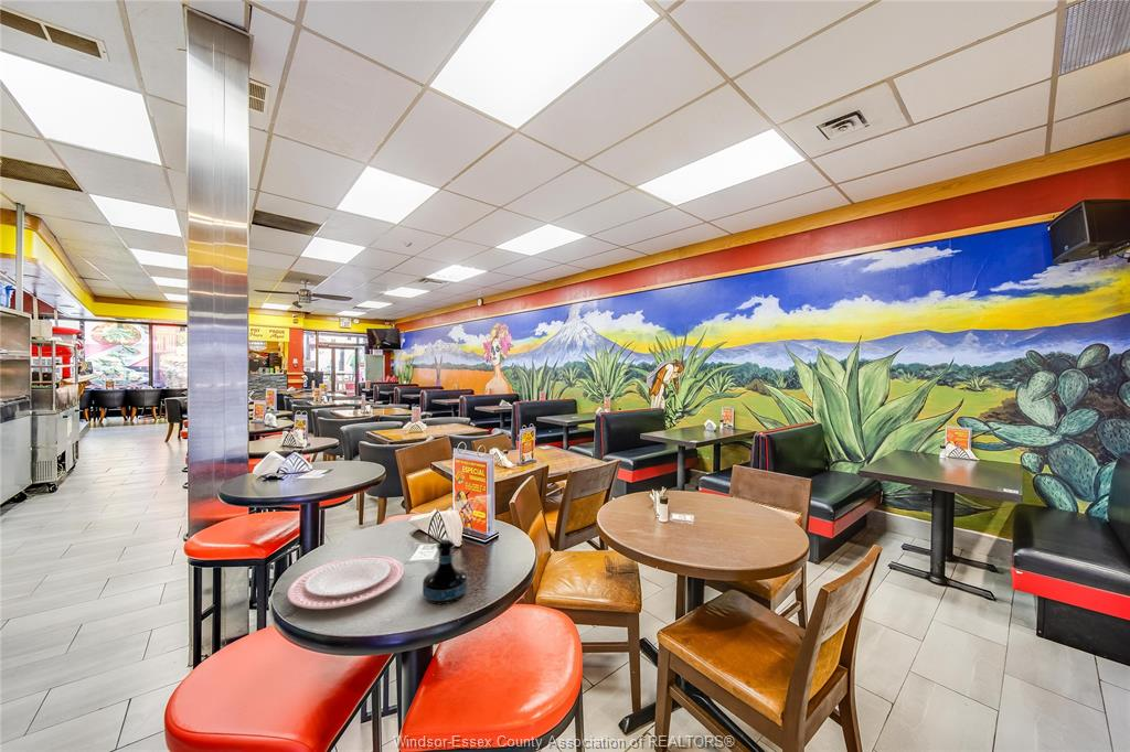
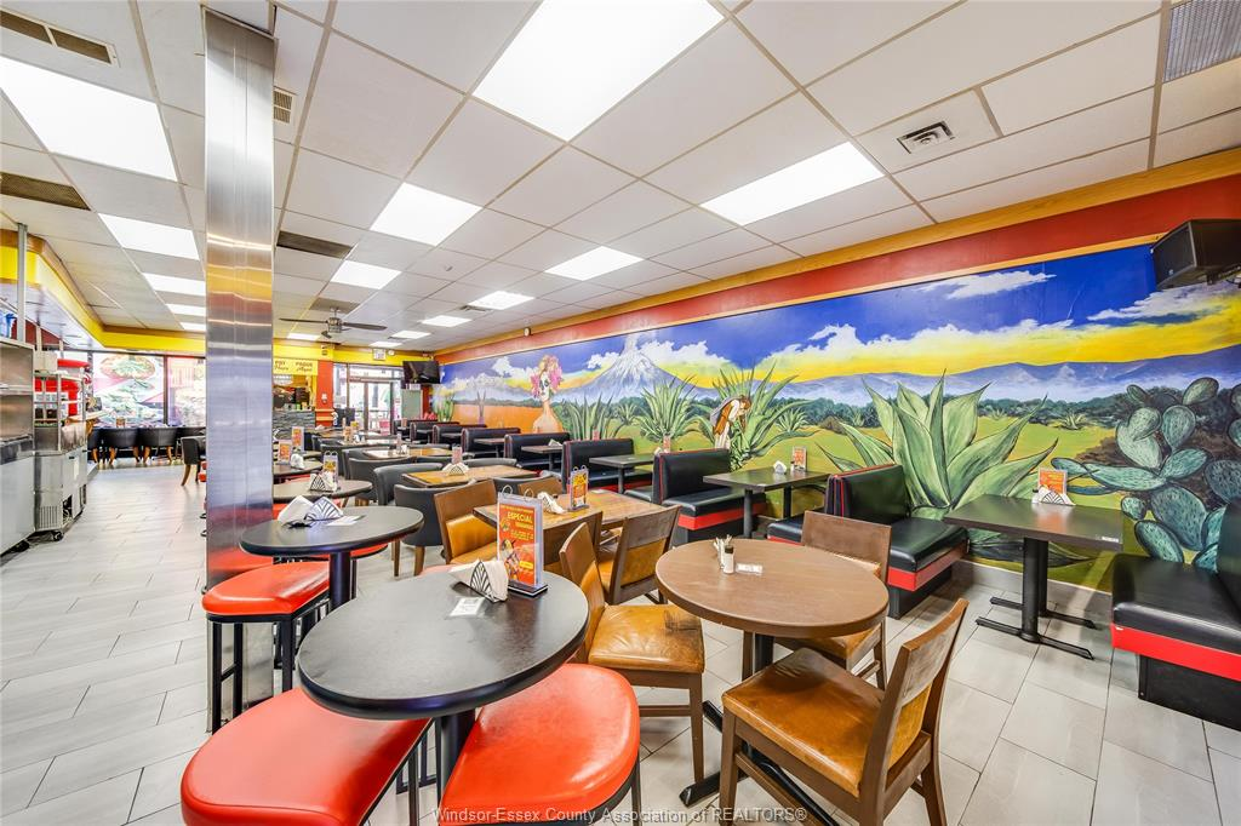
- tequila bottle [422,538,468,605]
- plate [286,555,405,610]
